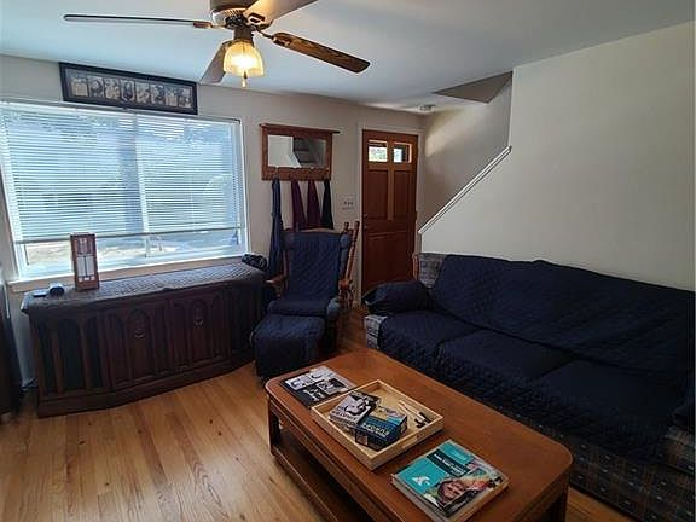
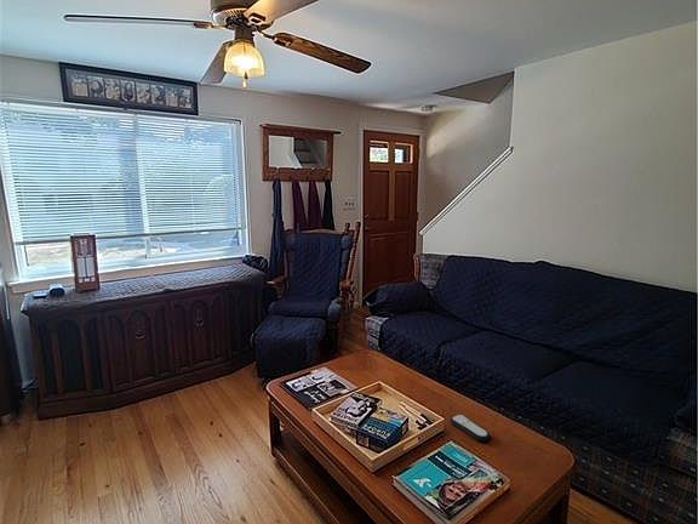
+ remote control [448,414,491,443]
